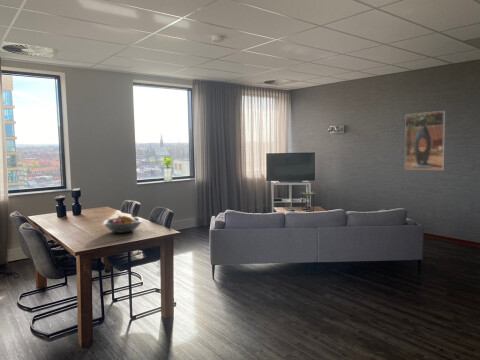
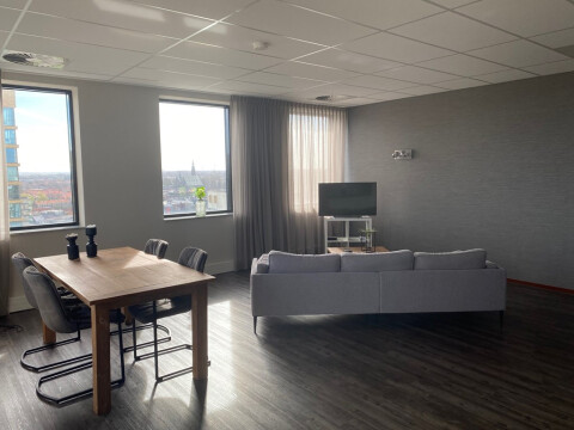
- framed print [404,110,446,171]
- fruit bowl [102,215,143,234]
